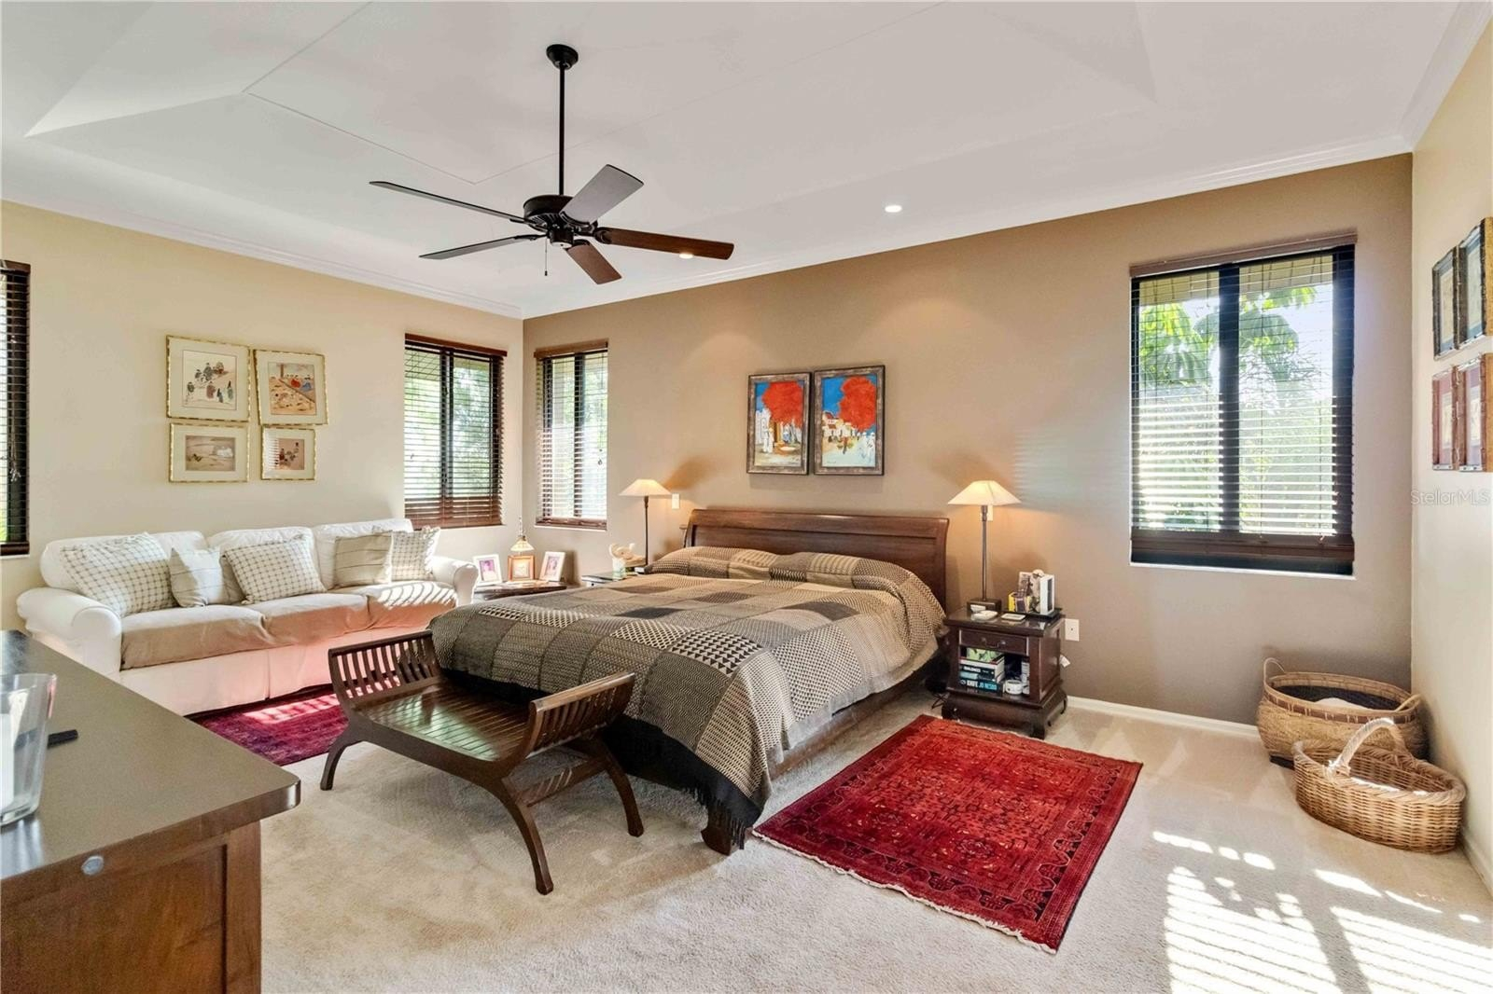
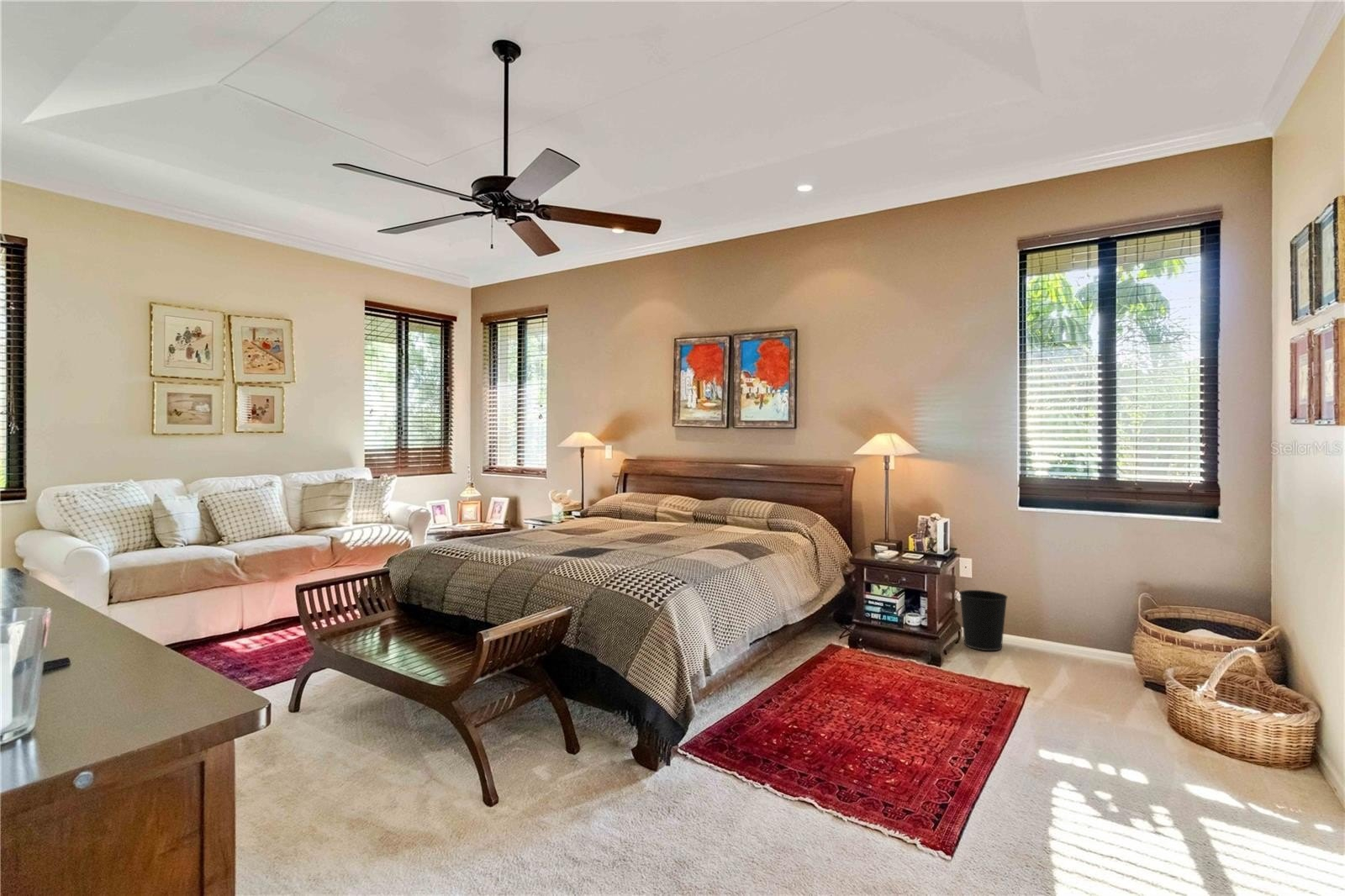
+ wastebasket [958,589,1009,651]
